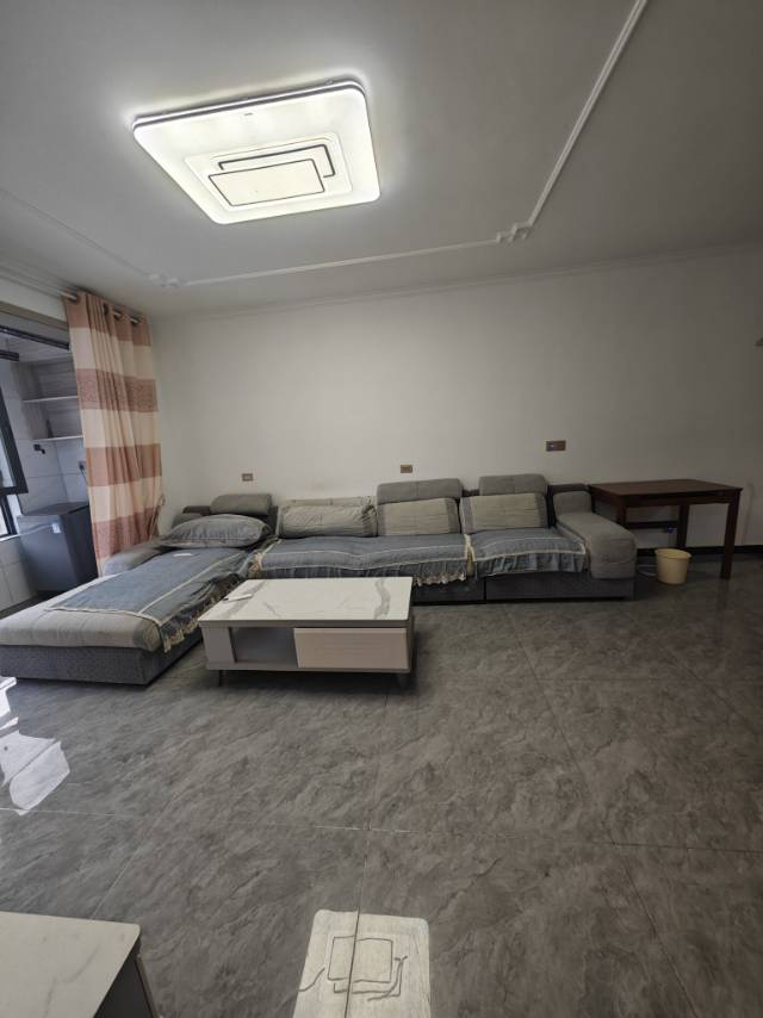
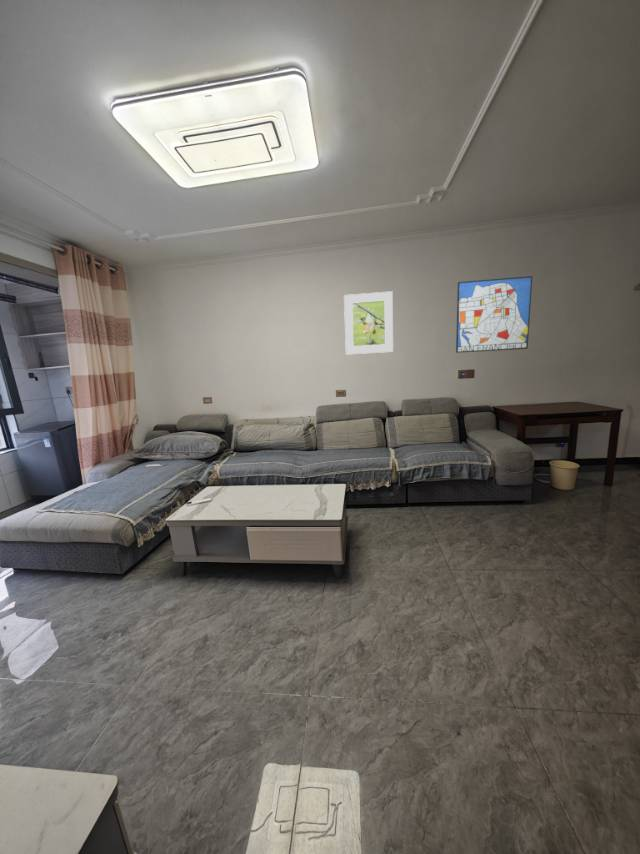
+ wall art [455,275,533,354]
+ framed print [343,290,394,355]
